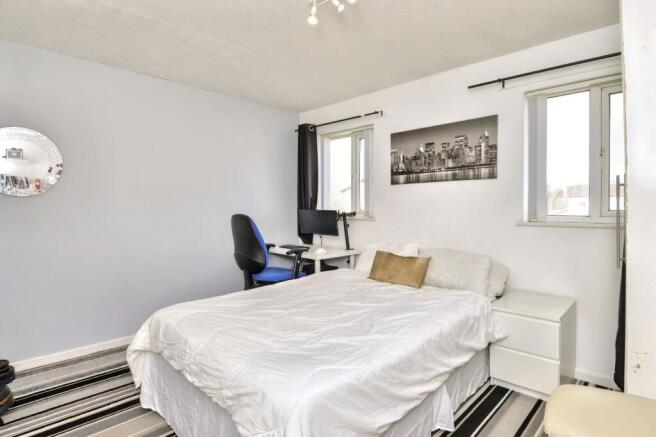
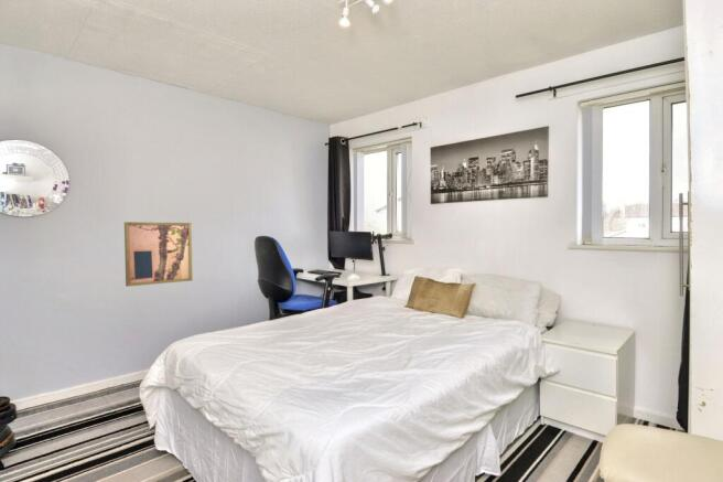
+ wall art [123,221,194,288]
